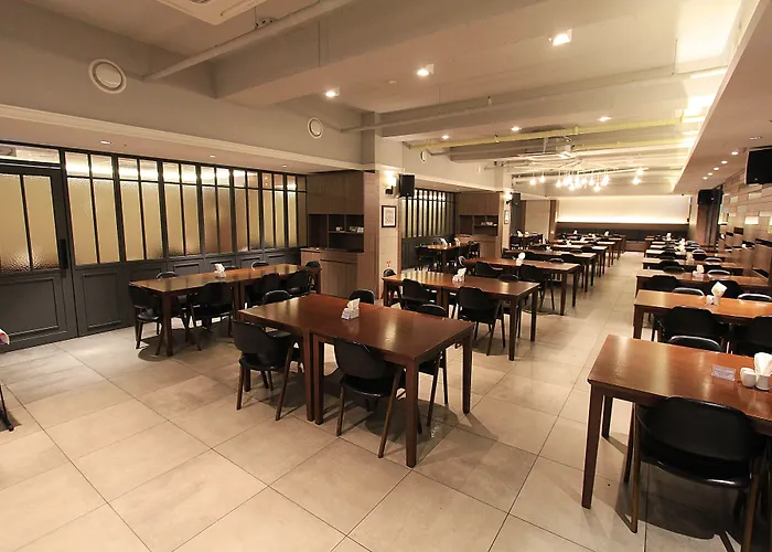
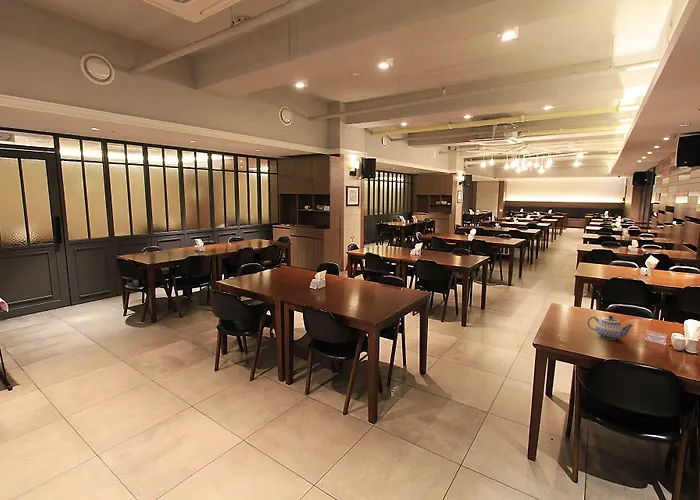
+ teapot [587,314,635,341]
